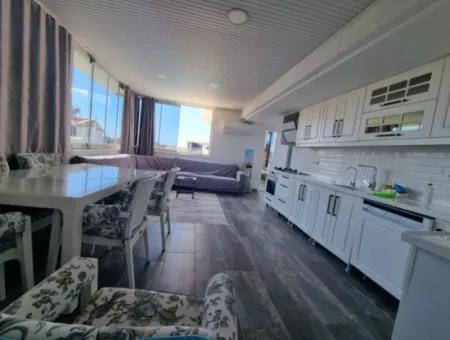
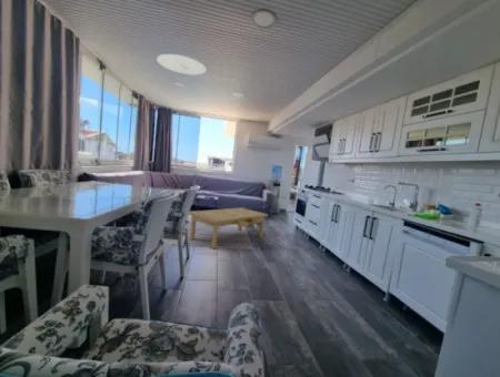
+ ceiling light [156,53,208,75]
+ coffee table [188,206,270,249]
